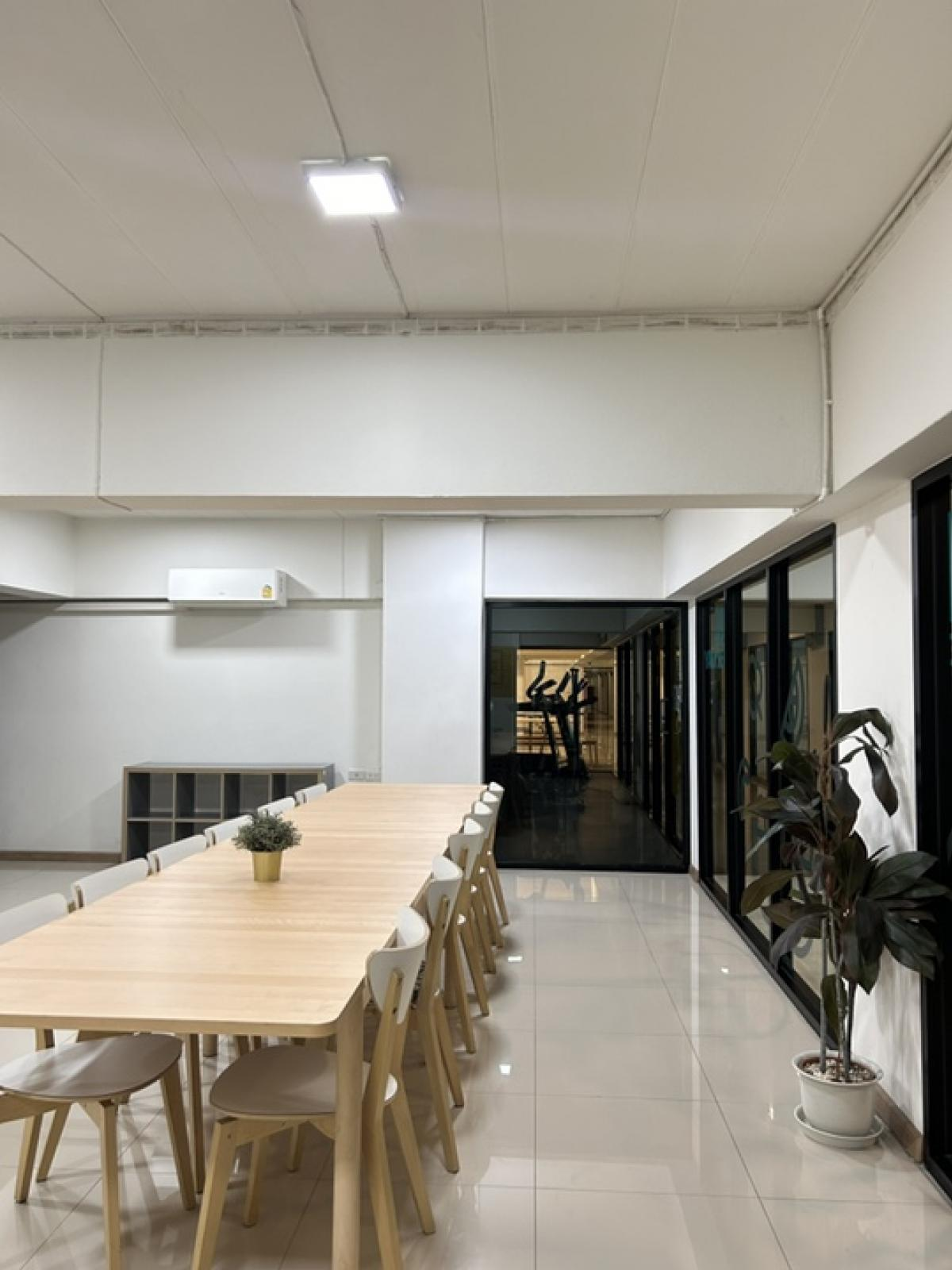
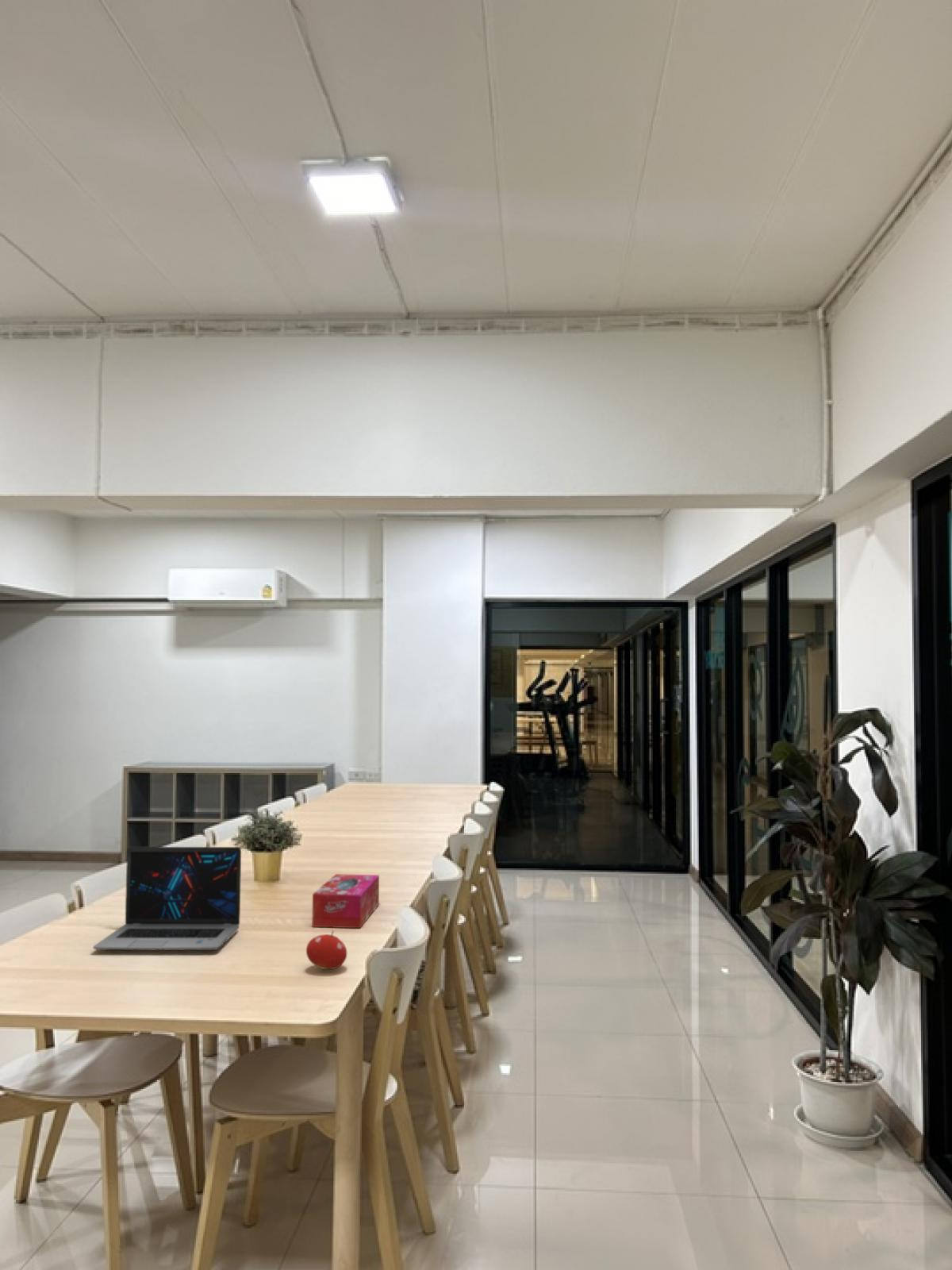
+ tissue box [311,873,380,929]
+ fruit [305,929,347,970]
+ laptop [92,846,242,951]
